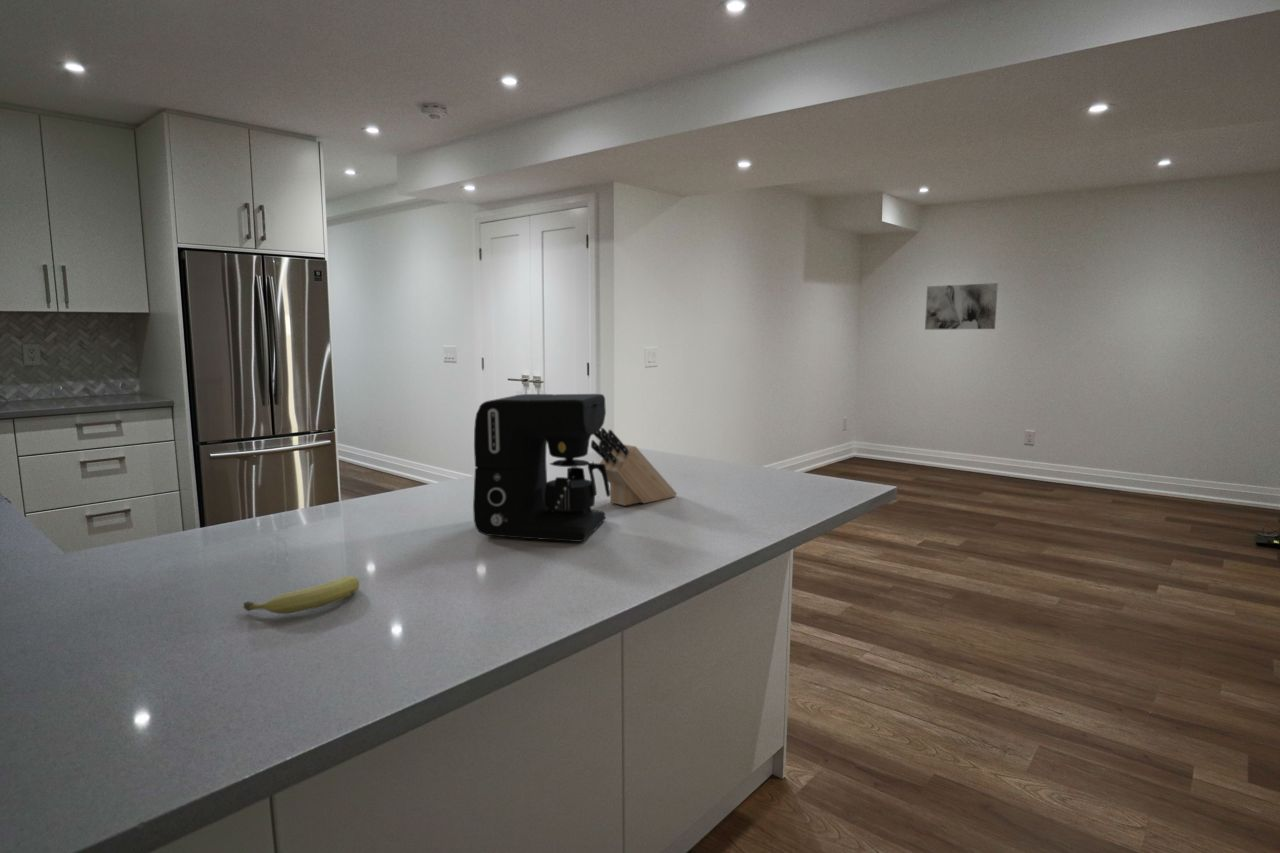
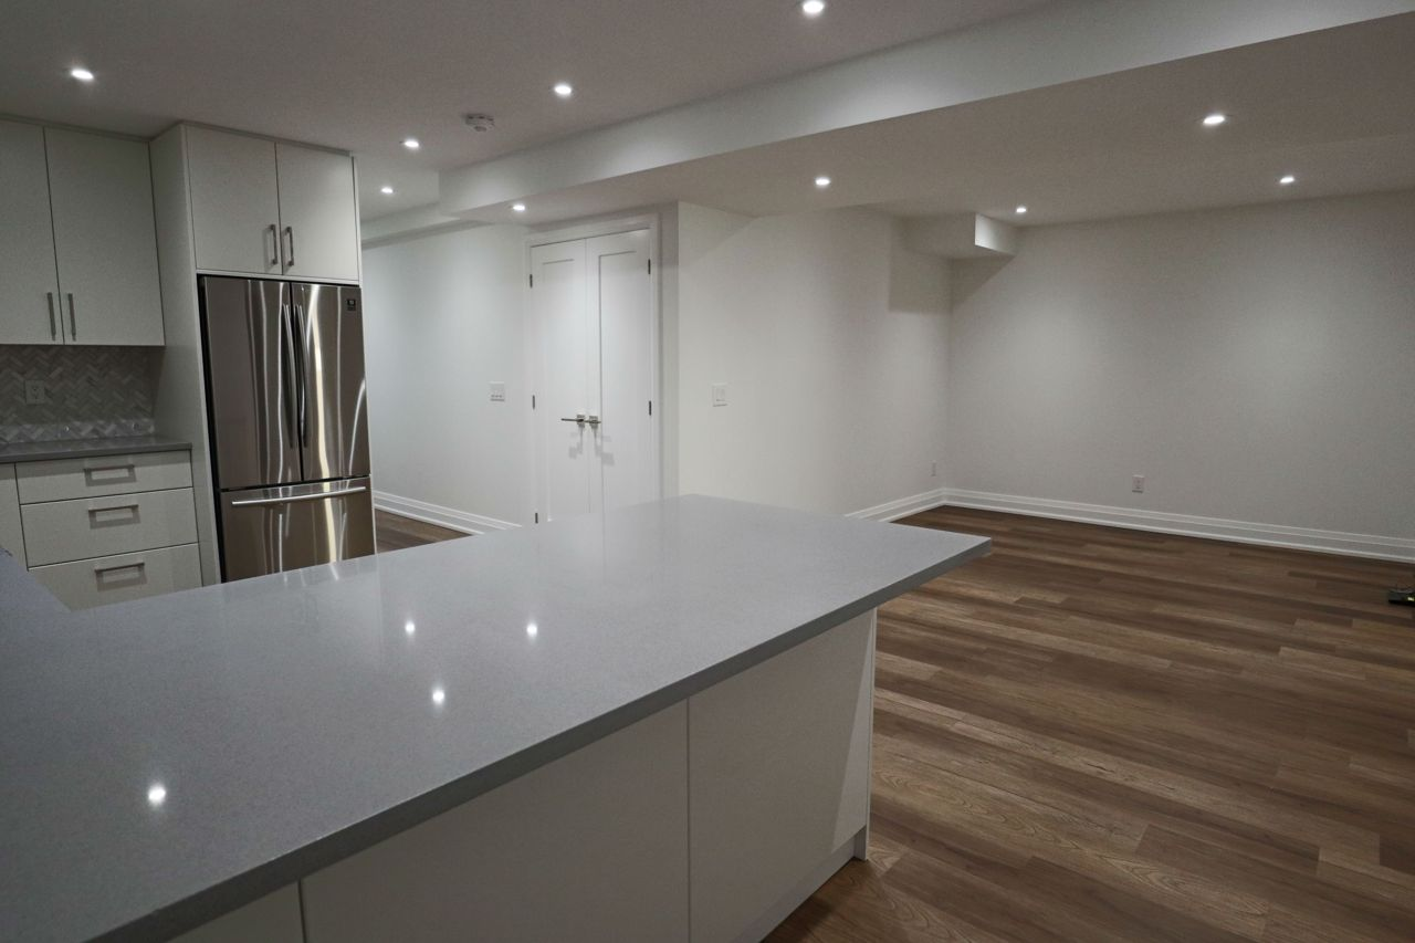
- fruit [242,575,360,615]
- knife block [590,427,678,507]
- coffee maker [472,393,610,543]
- wall art [924,282,999,331]
